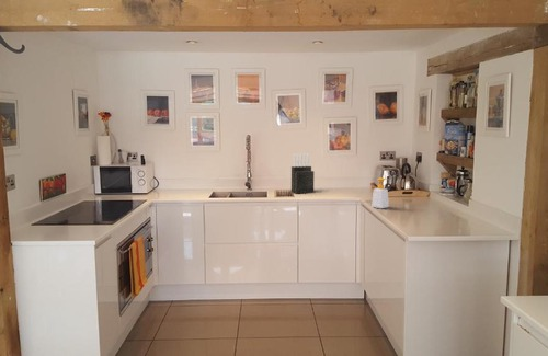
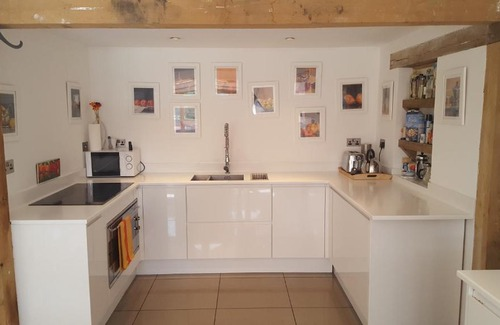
- soap bottle [370,176,390,209]
- knife block [290,152,315,194]
